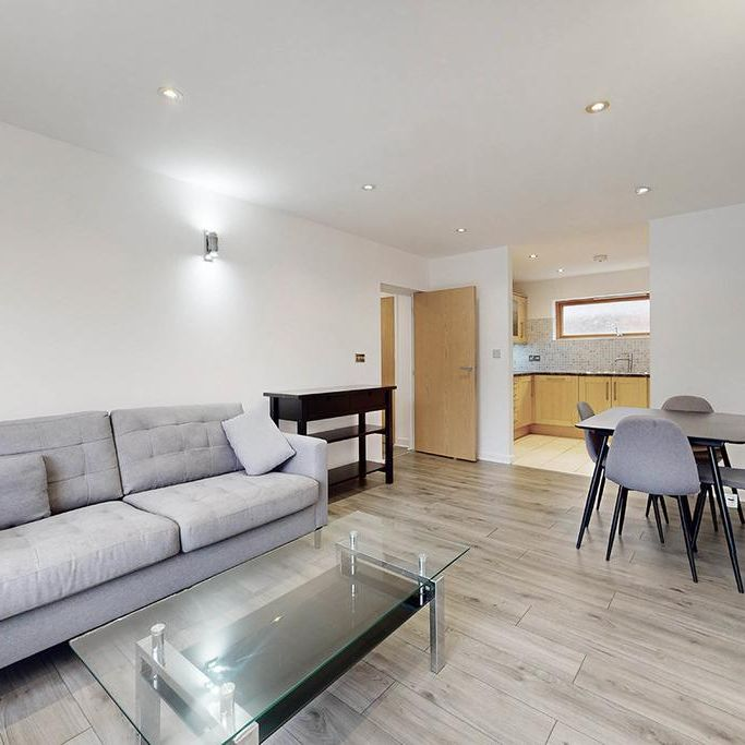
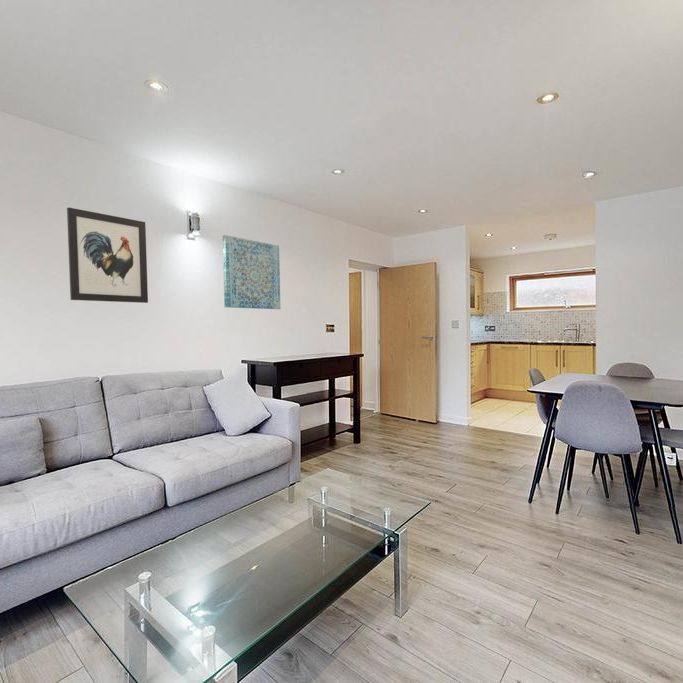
+ wall art [66,206,149,304]
+ wall art [222,234,281,310]
